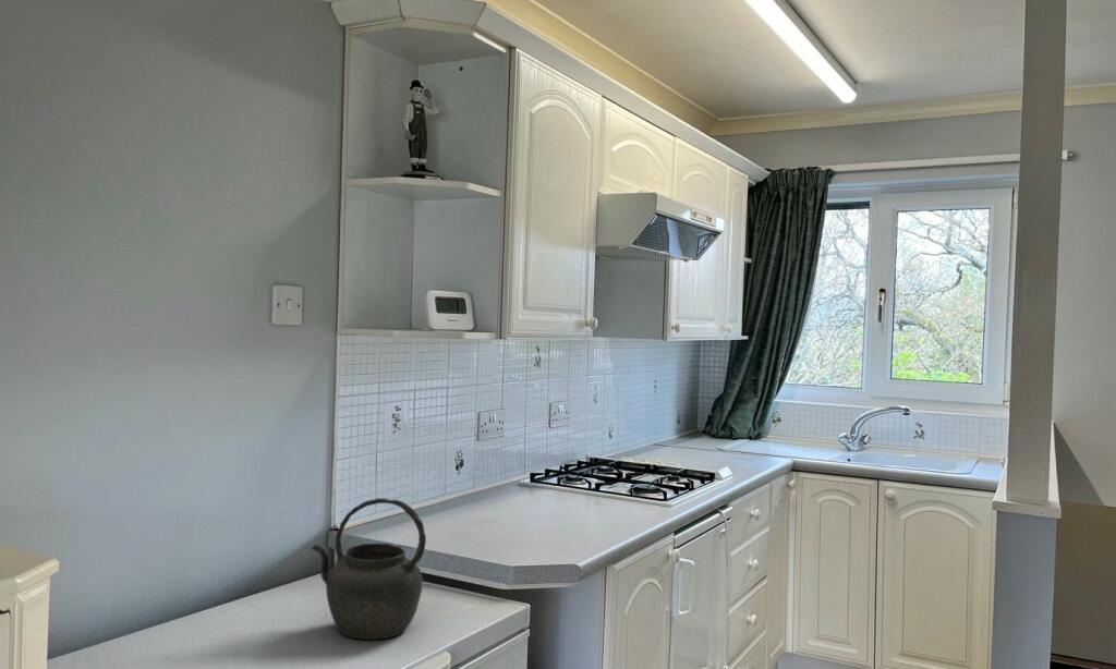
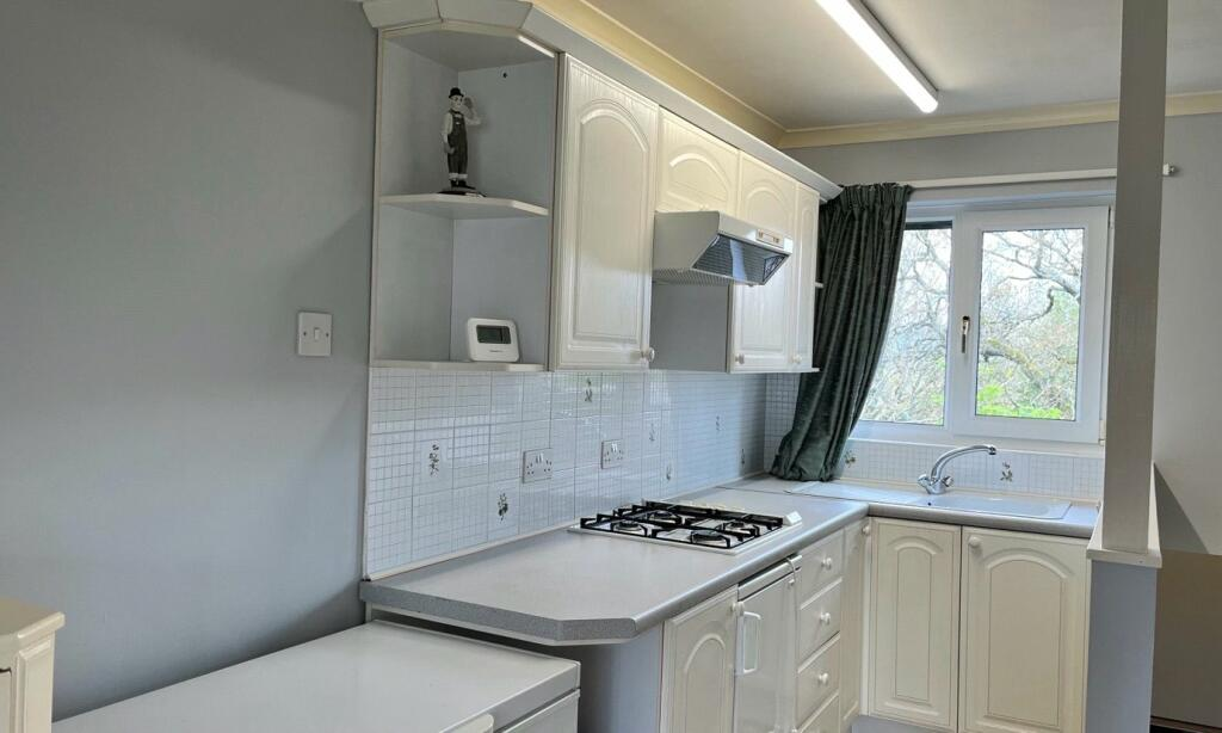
- kettle [310,497,427,641]
